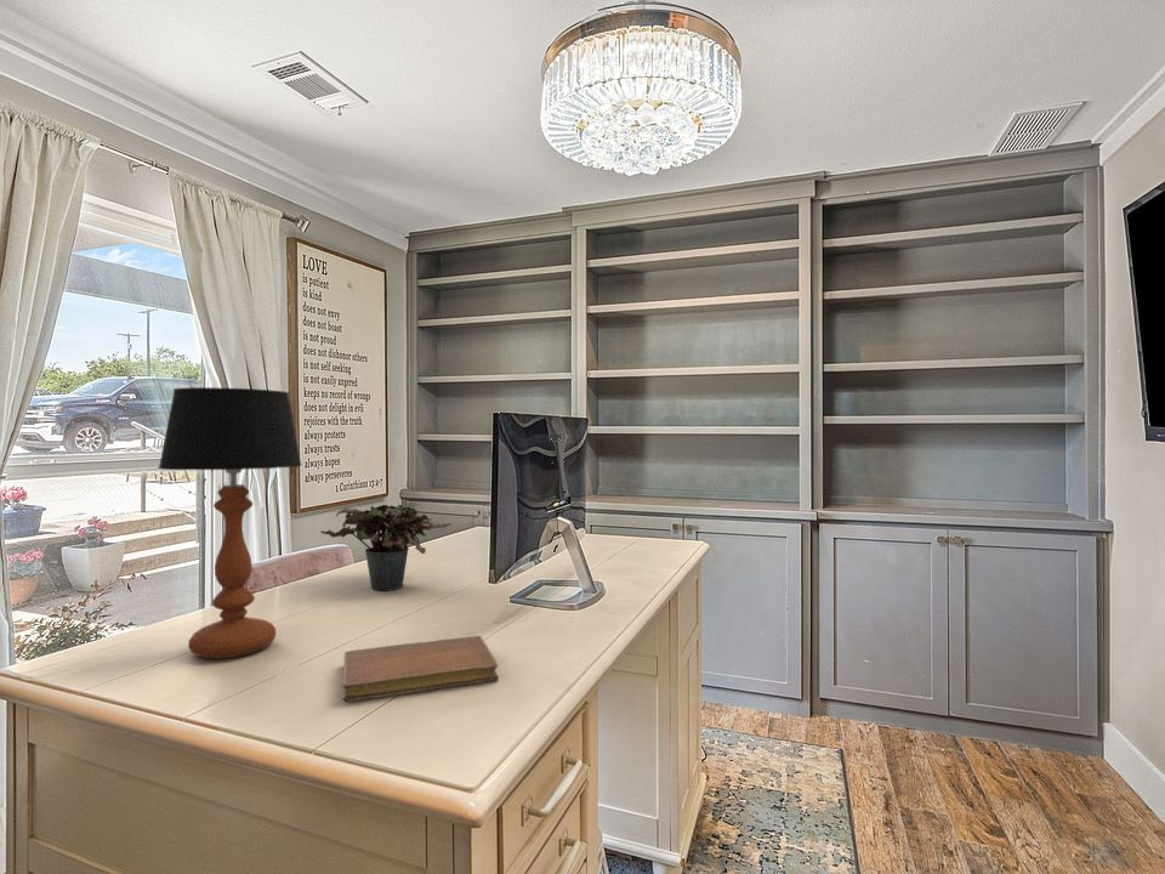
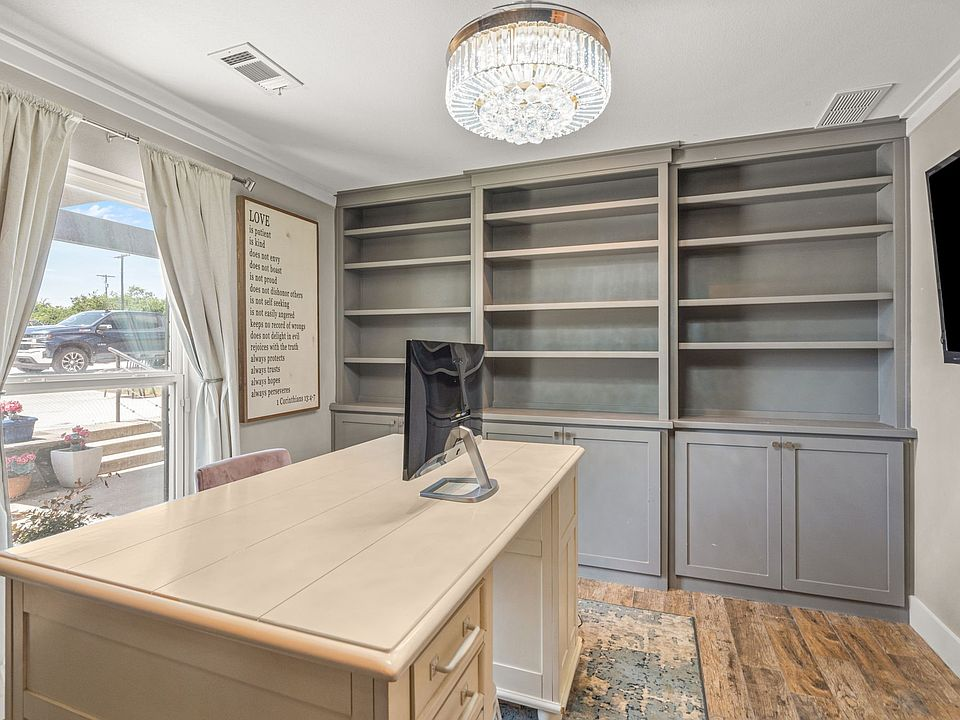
- notebook [341,635,500,703]
- table lamp [157,386,303,659]
- potted plant [319,501,453,591]
